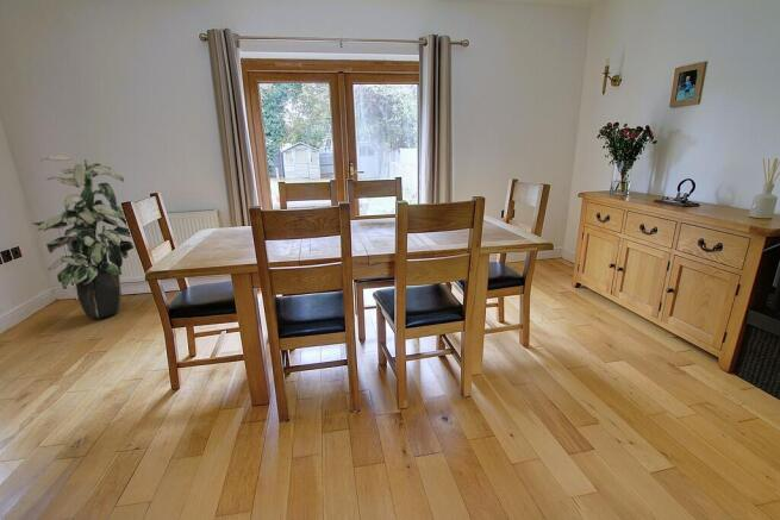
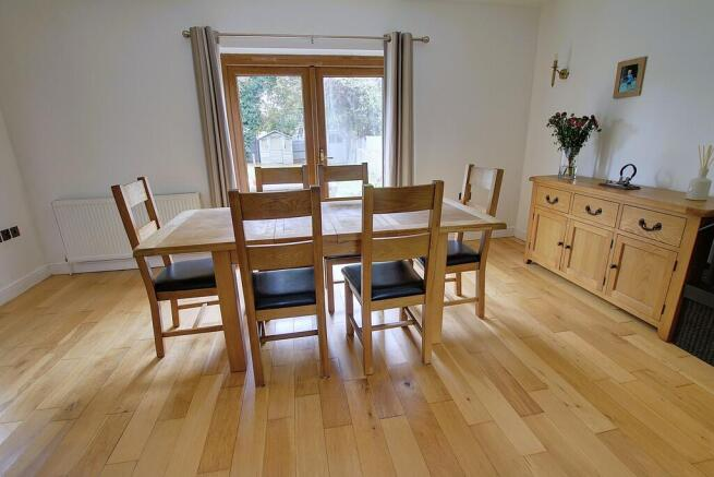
- indoor plant [32,155,136,319]
